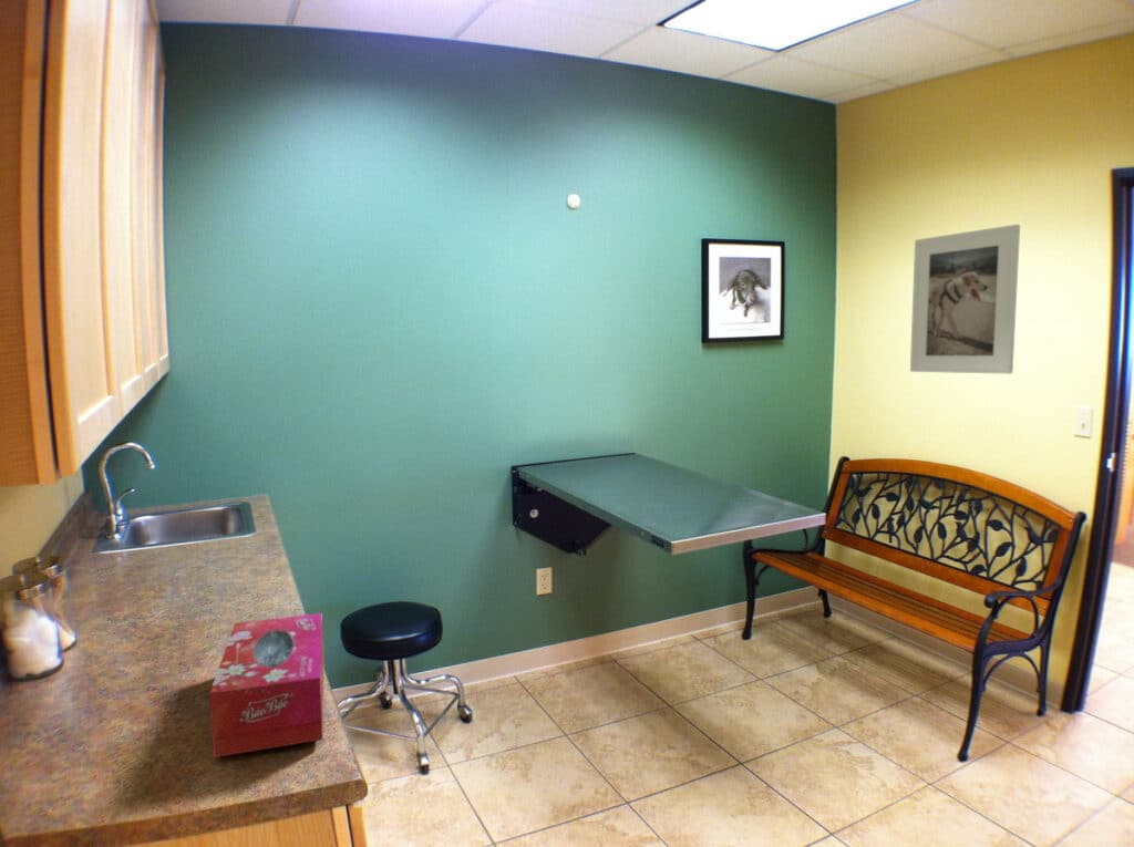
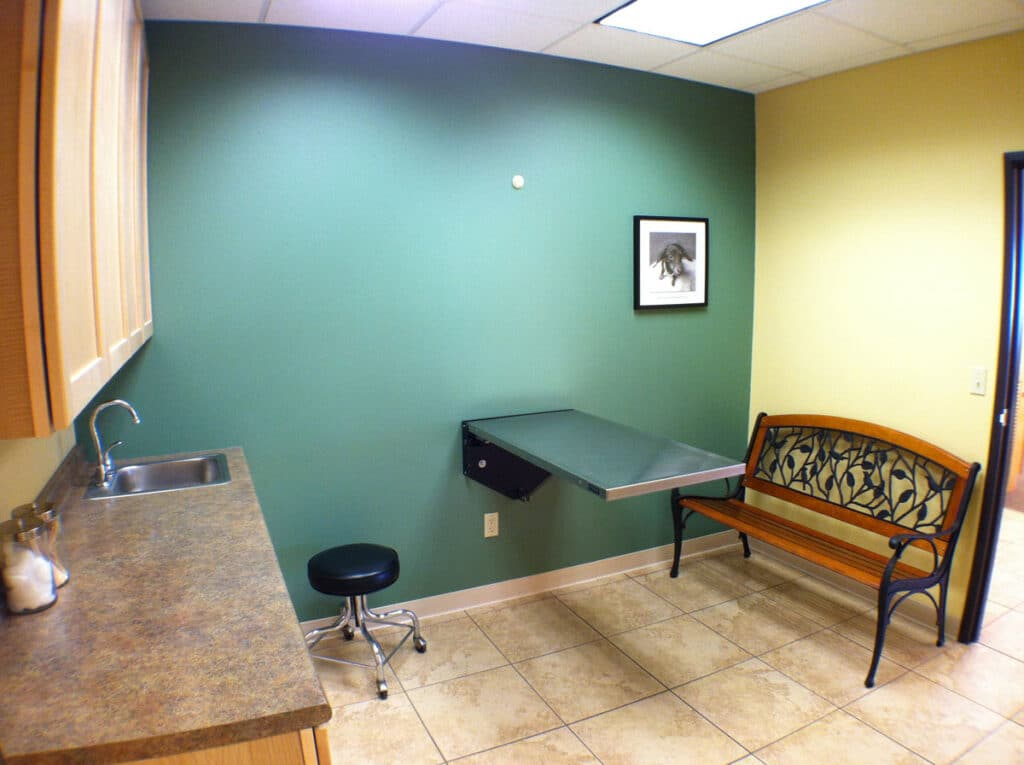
- tissue box [209,612,326,758]
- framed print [909,224,1021,375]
